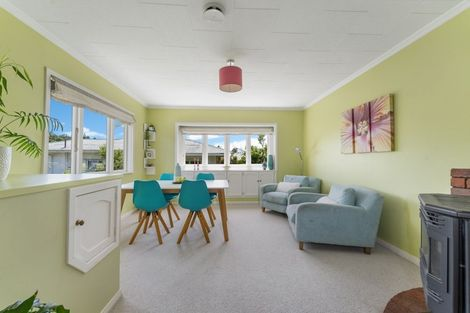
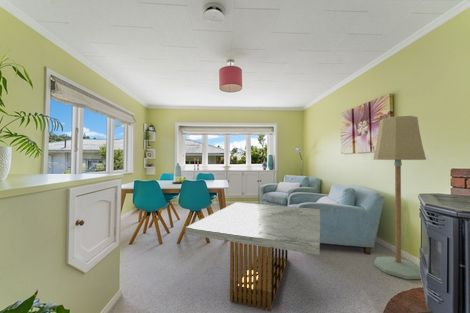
+ floor lamp [372,115,427,280]
+ coffee table [184,201,321,312]
